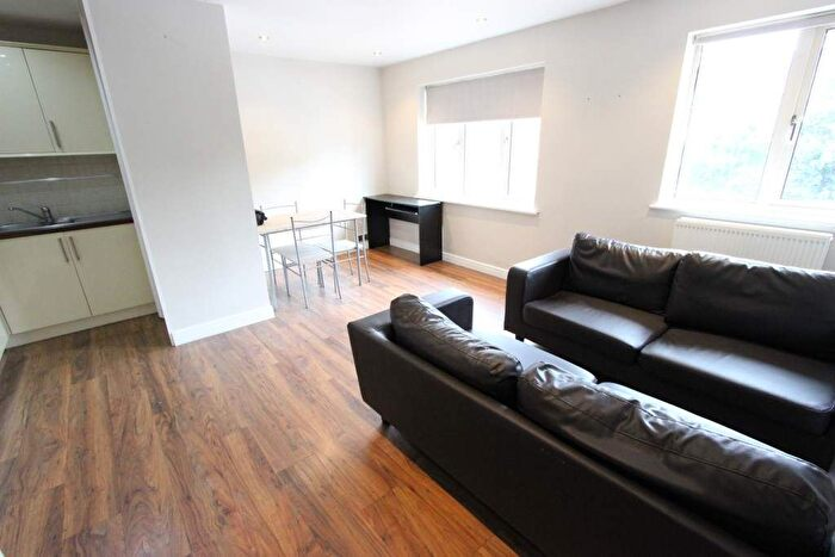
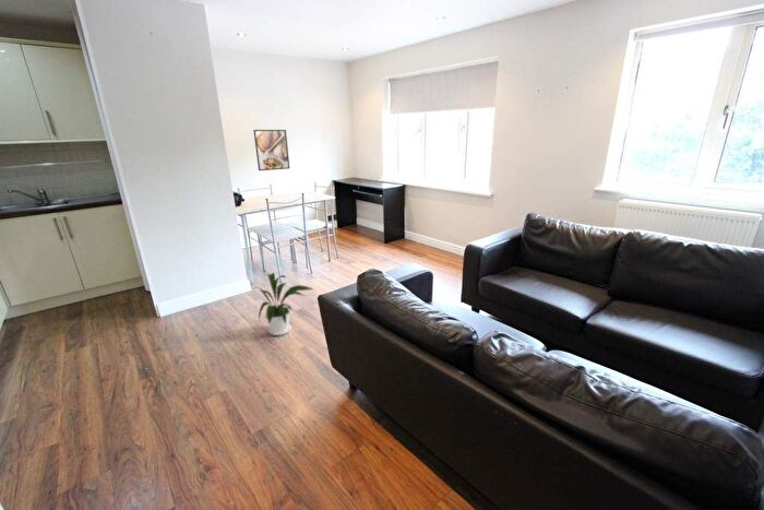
+ house plant [254,271,315,336]
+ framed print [252,129,290,171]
